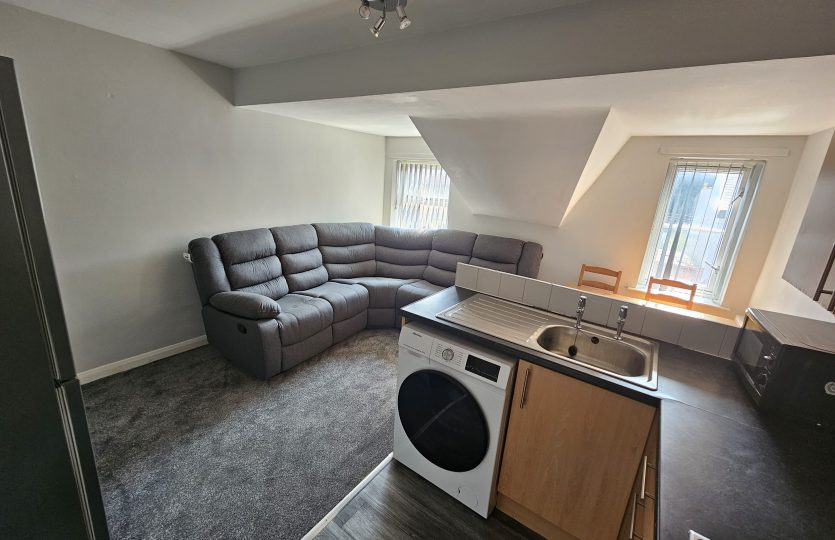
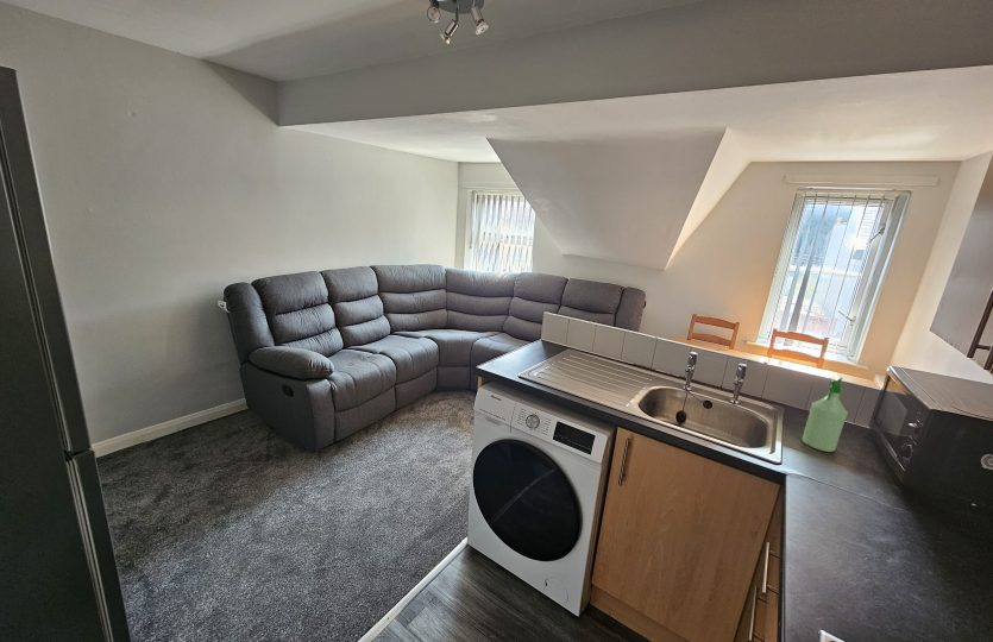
+ spray bottle [800,376,849,453]
